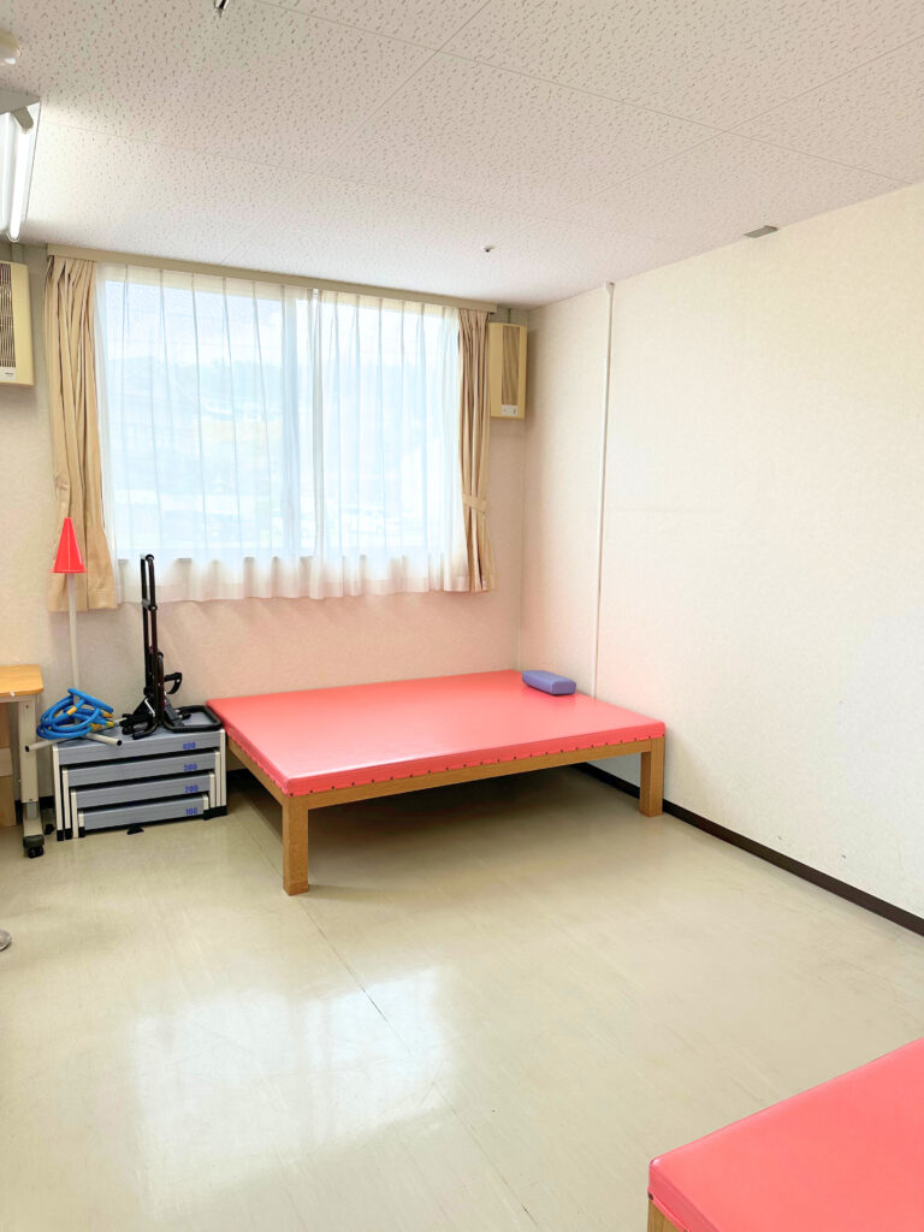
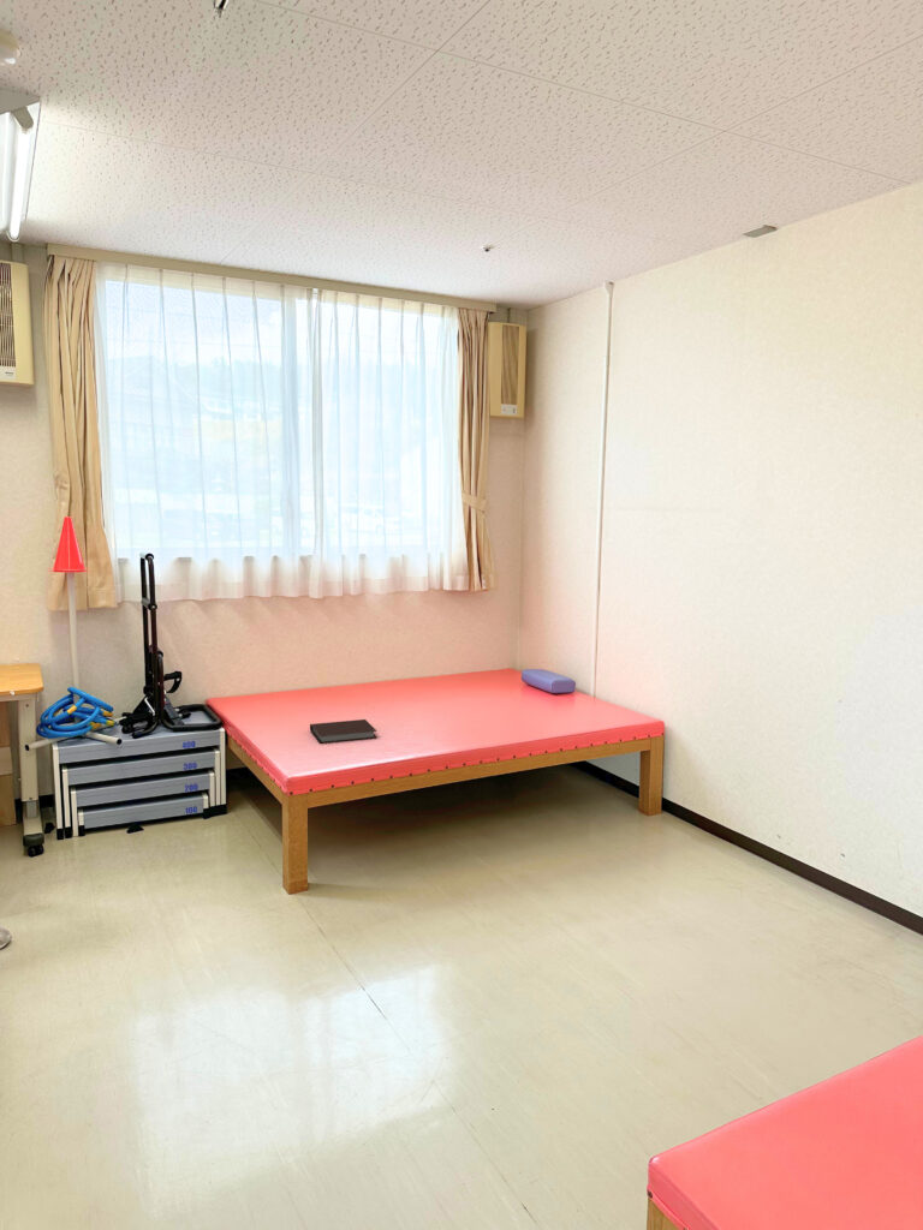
+ notebook [309,718,379,745]
